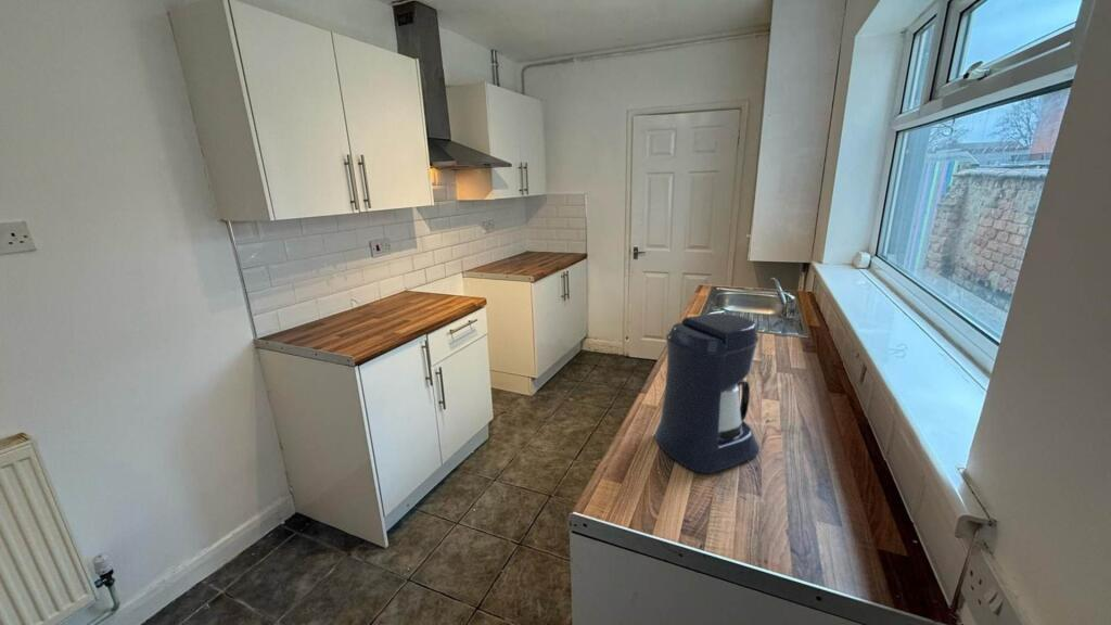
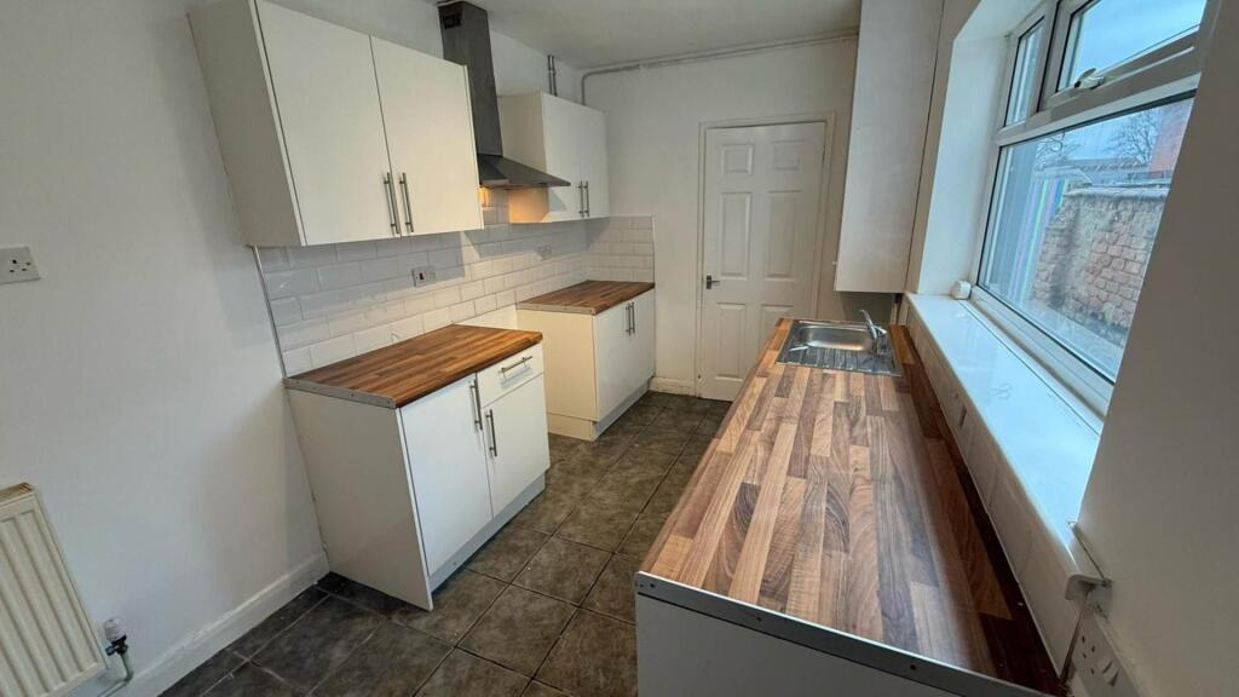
- coffee maker [654,312,761,474]
